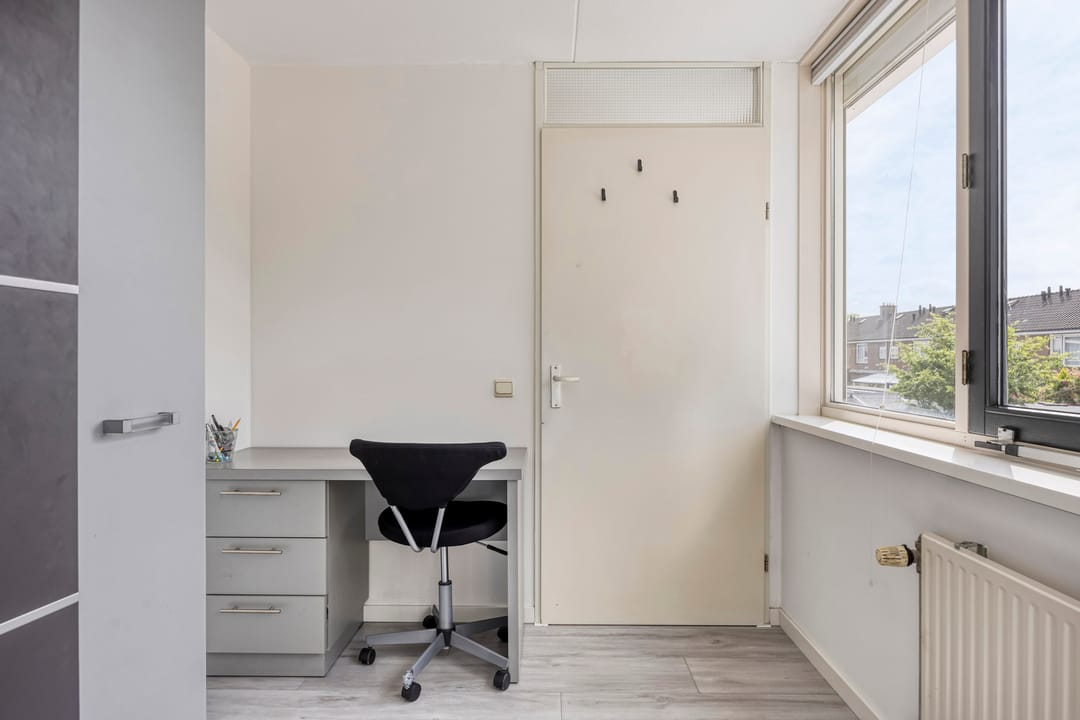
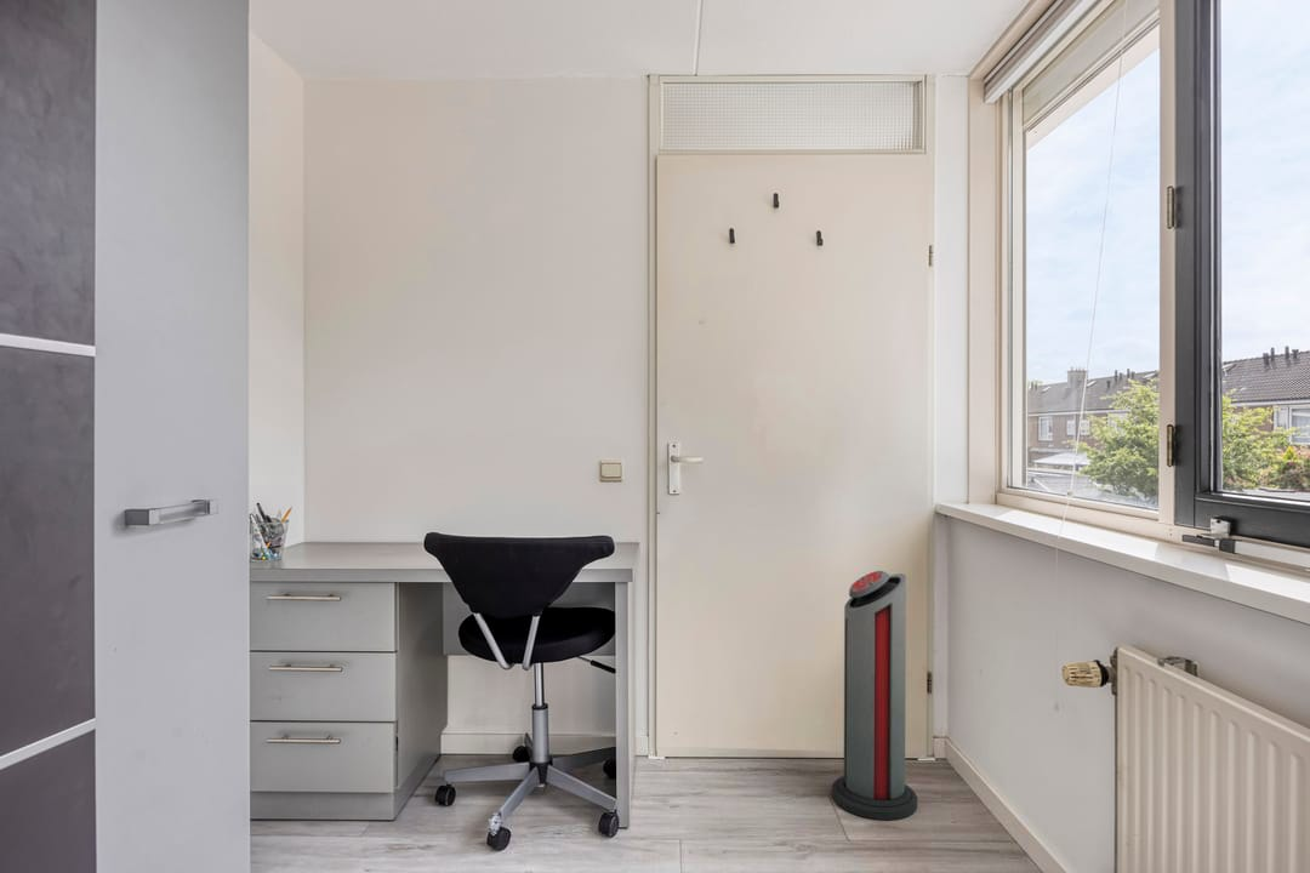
+ air purifier [831,570,918,821]
